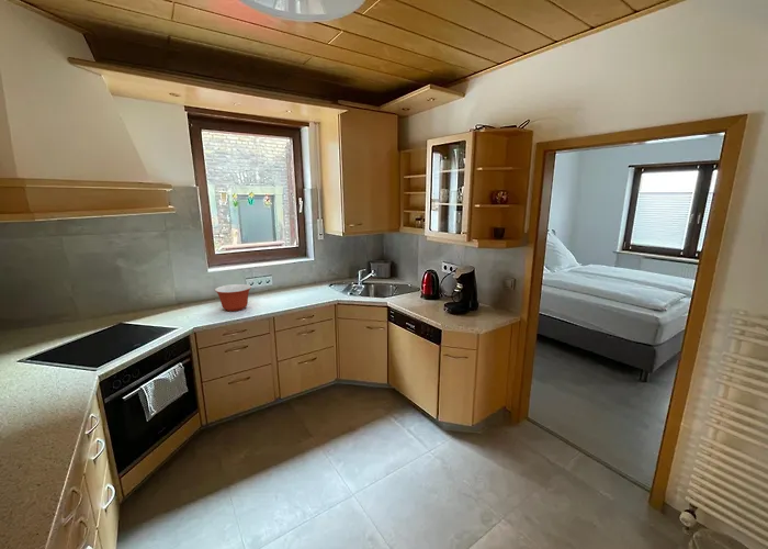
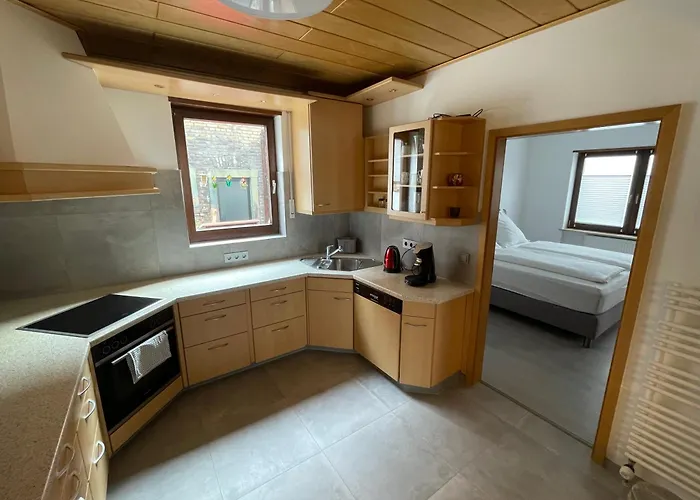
- mixing bowl [214,283,252,312]
